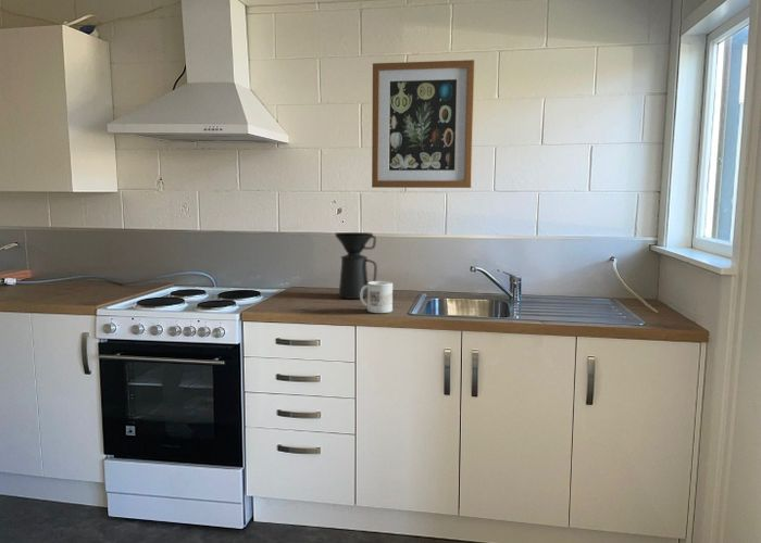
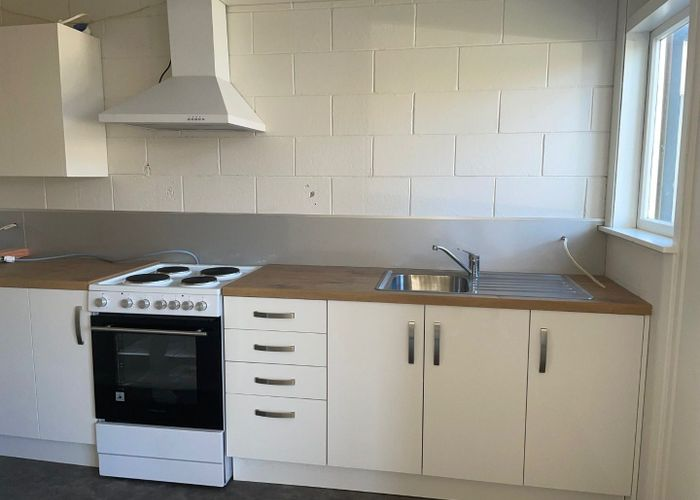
- mug [360,280,394,314]
- wall art [371,59,475,189]
- coffee maker [334,231,378,300]
